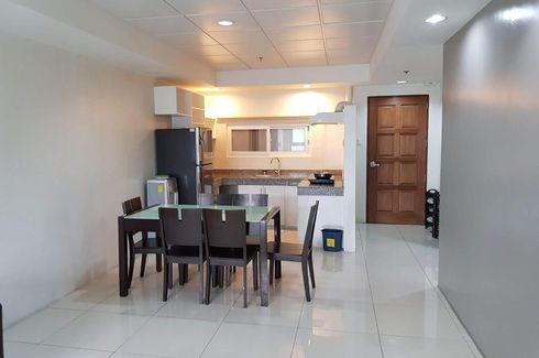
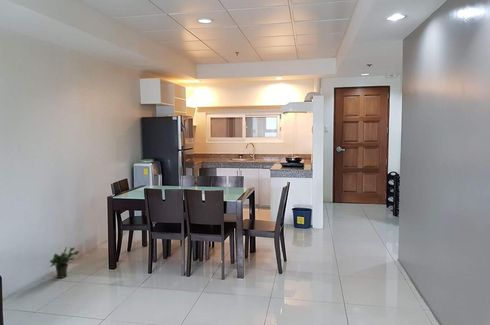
+ potted plant [49,246,80,279]
